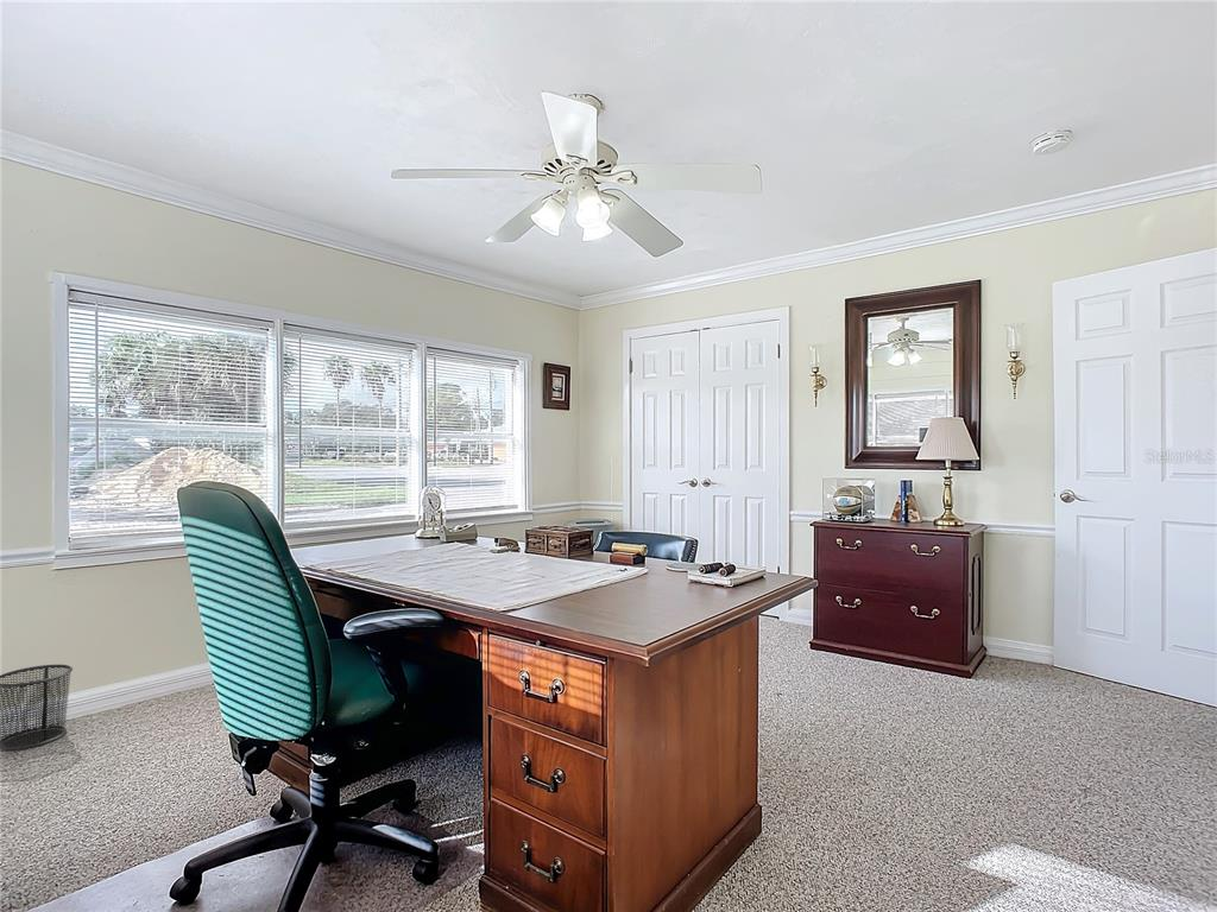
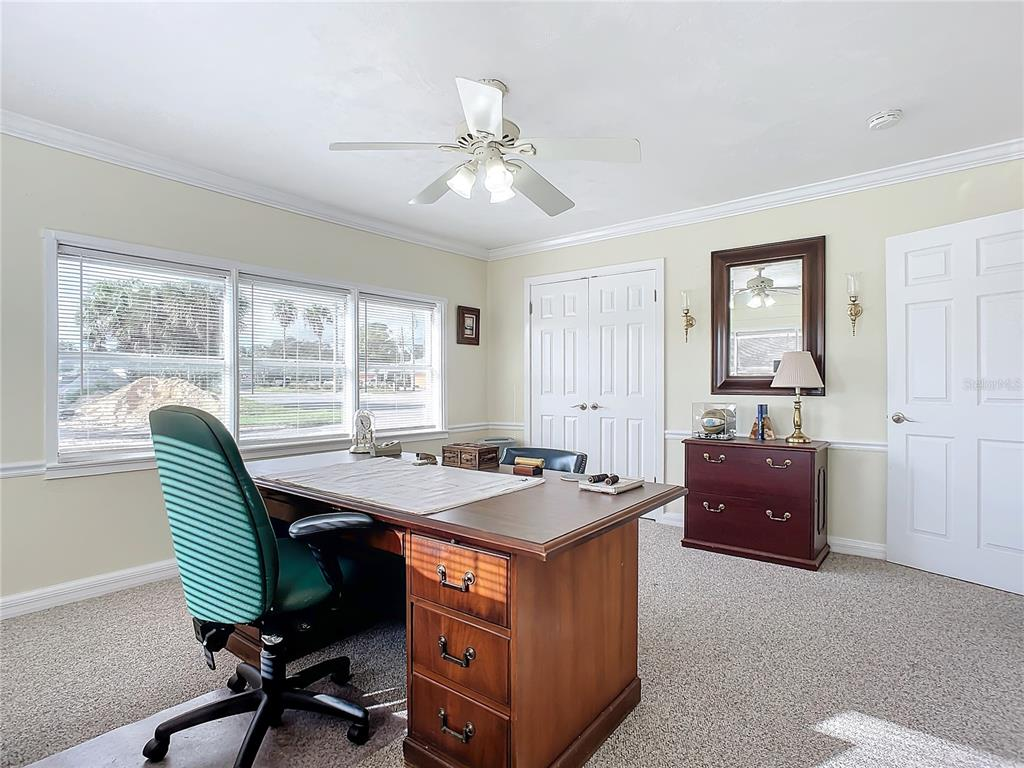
- waste bin [0,664,74,752]
